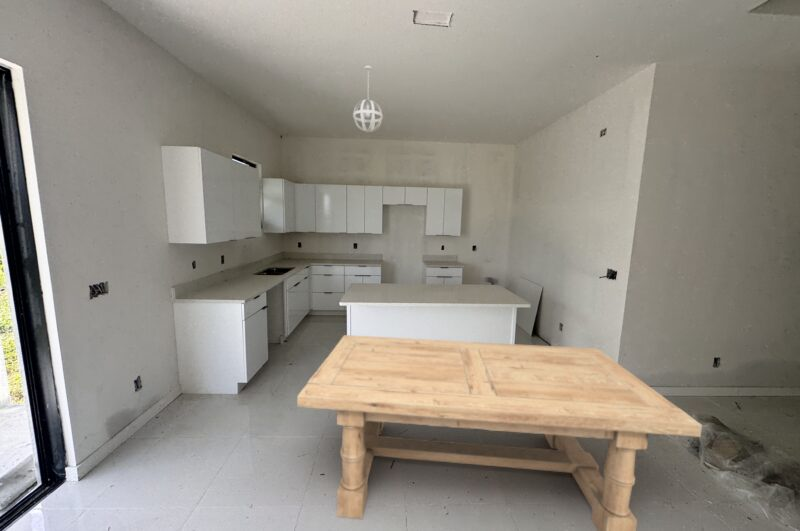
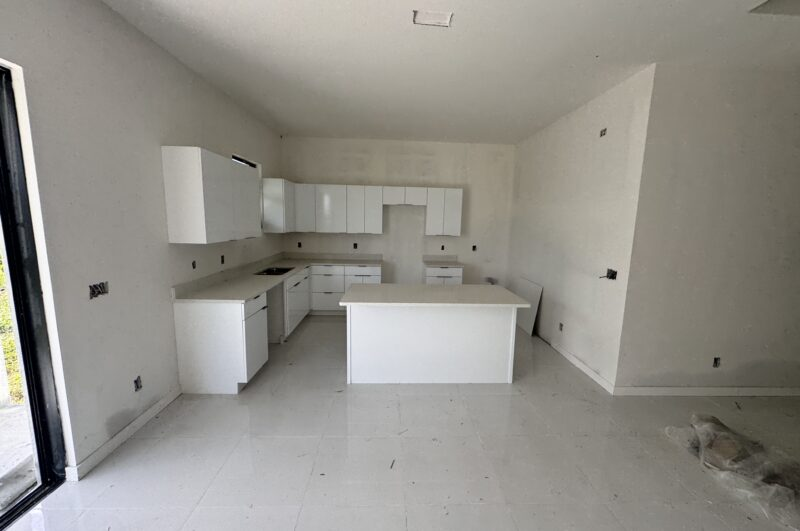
- pendant light [352,65,384,133]
- dining table [296,334,703,531]
